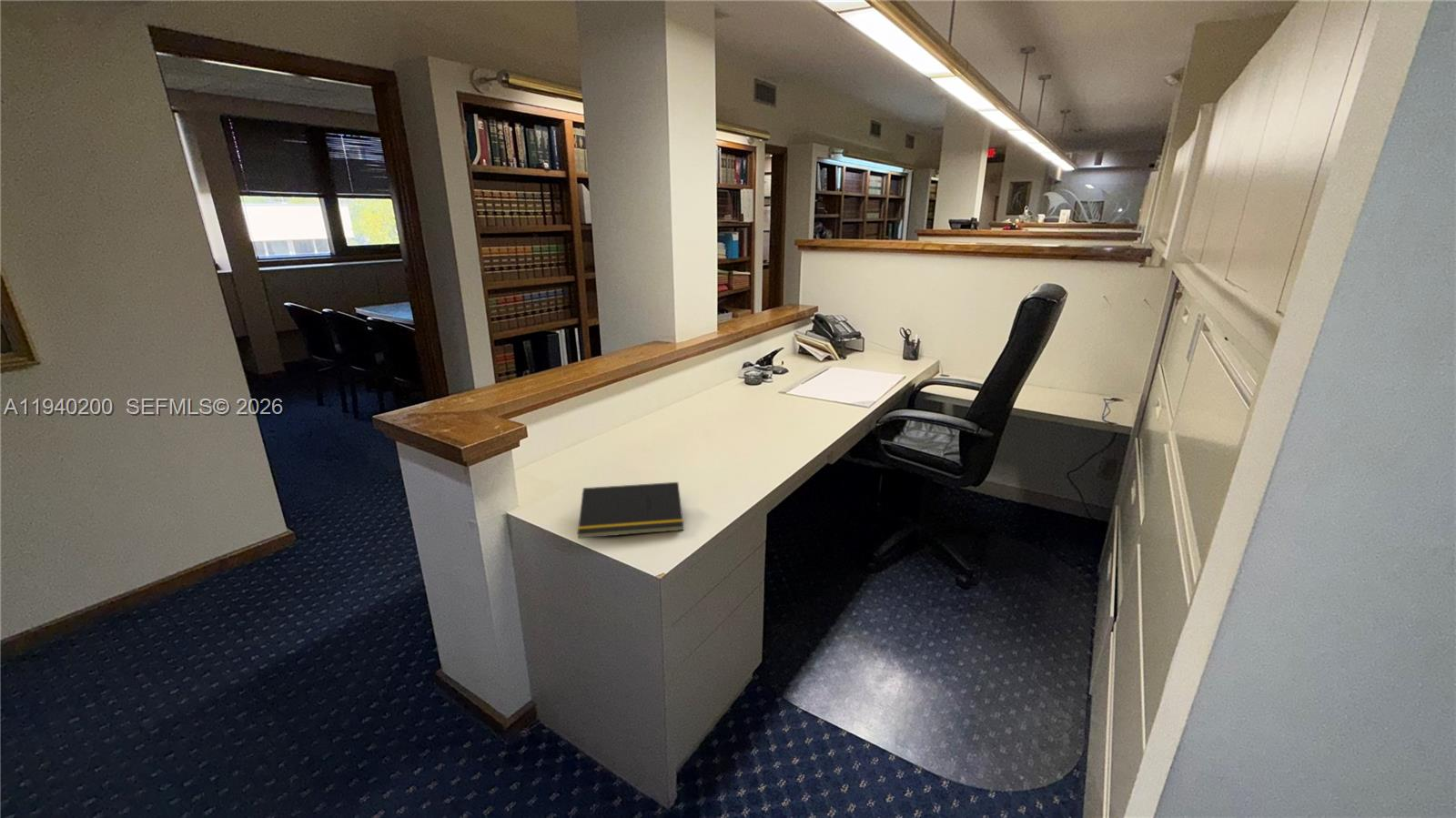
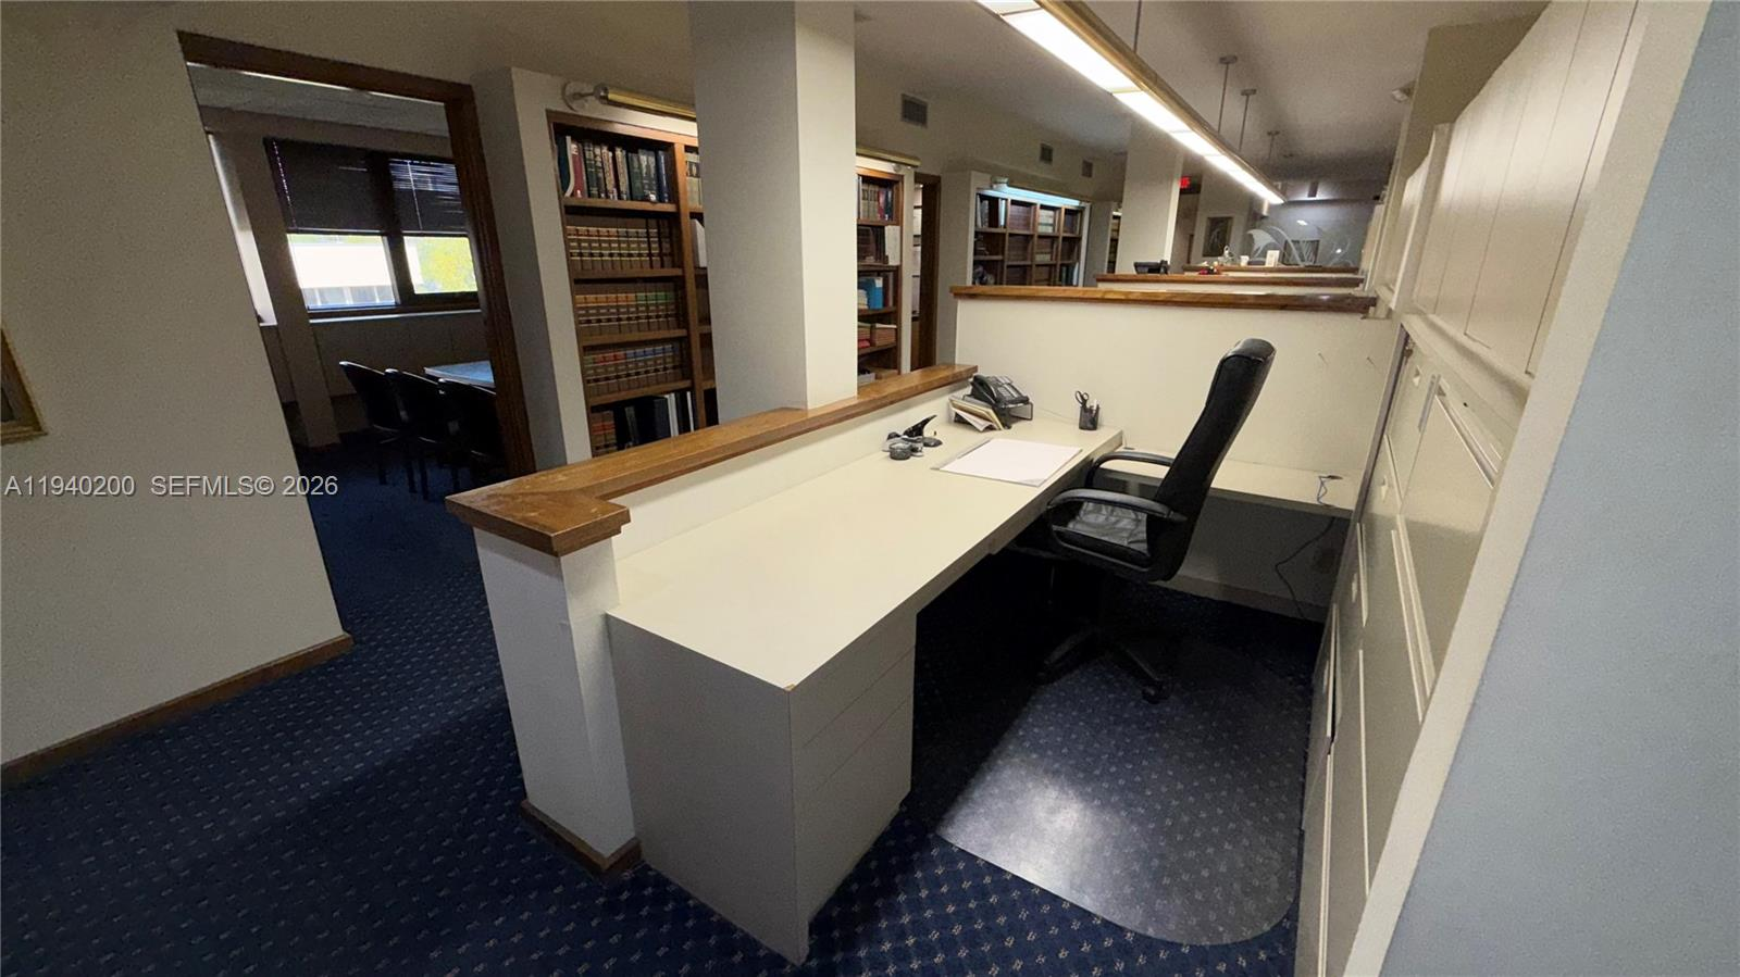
- notepad [577,481,684,540]
